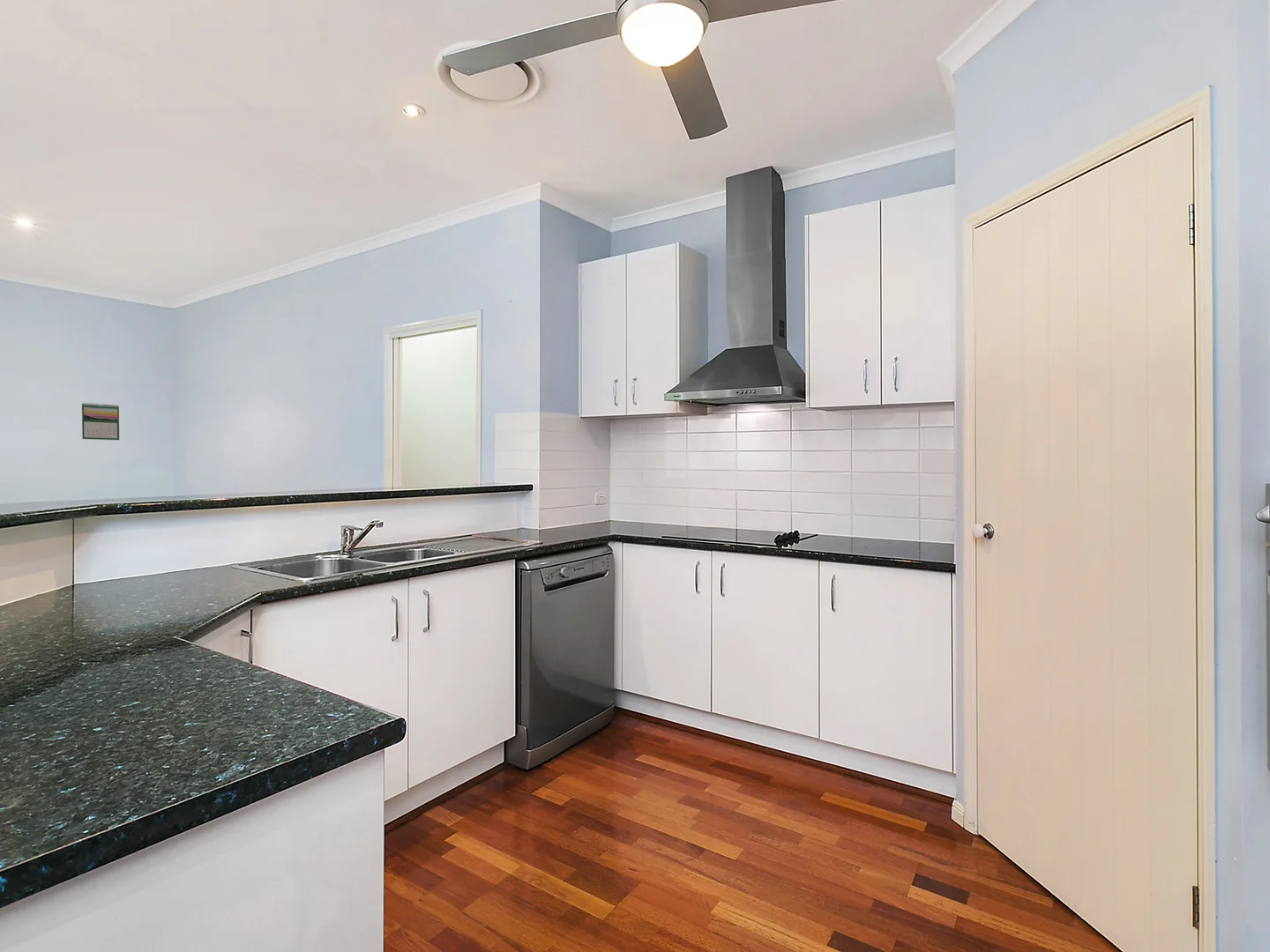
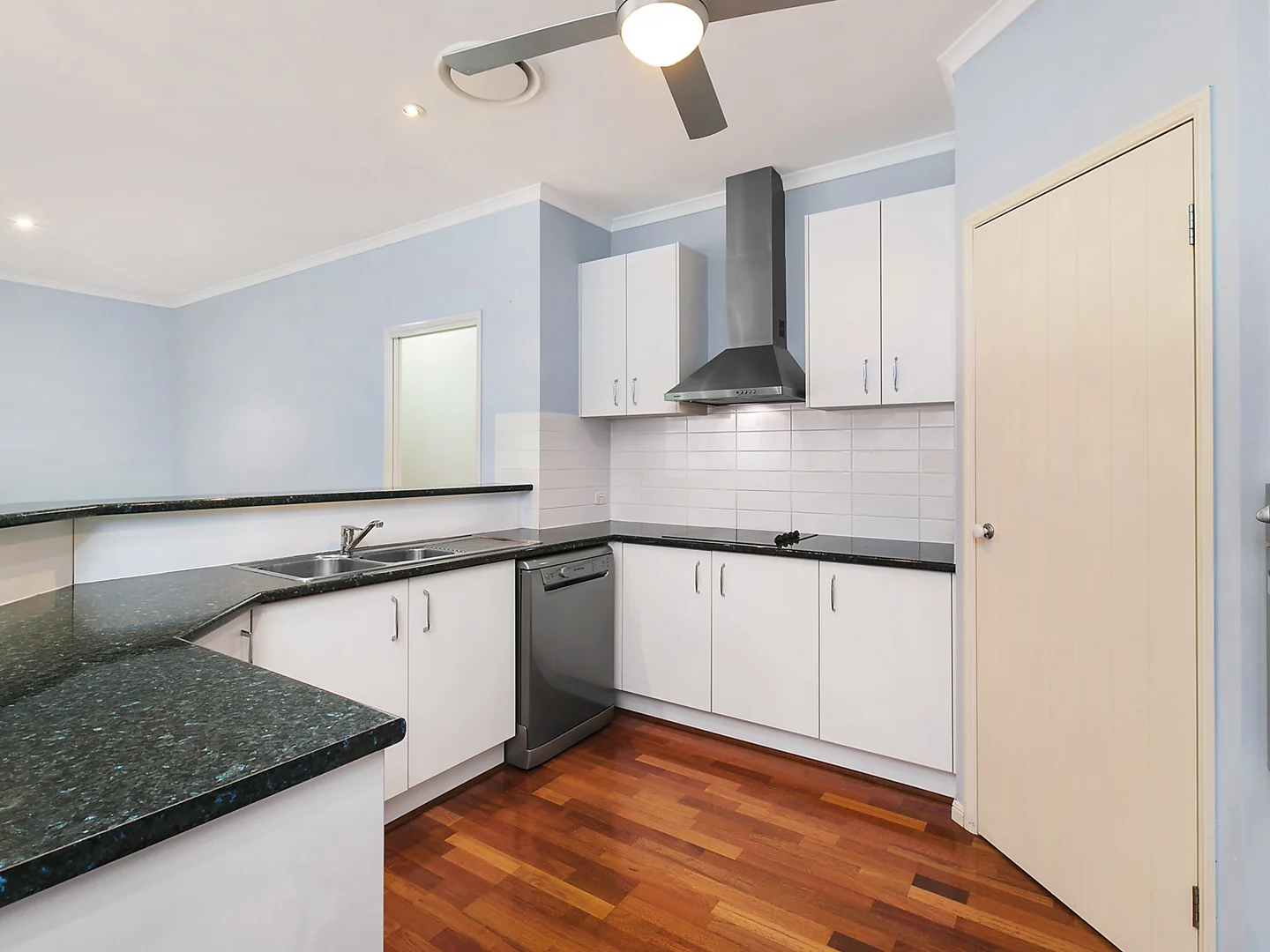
- calendar [81,402,120,441]
